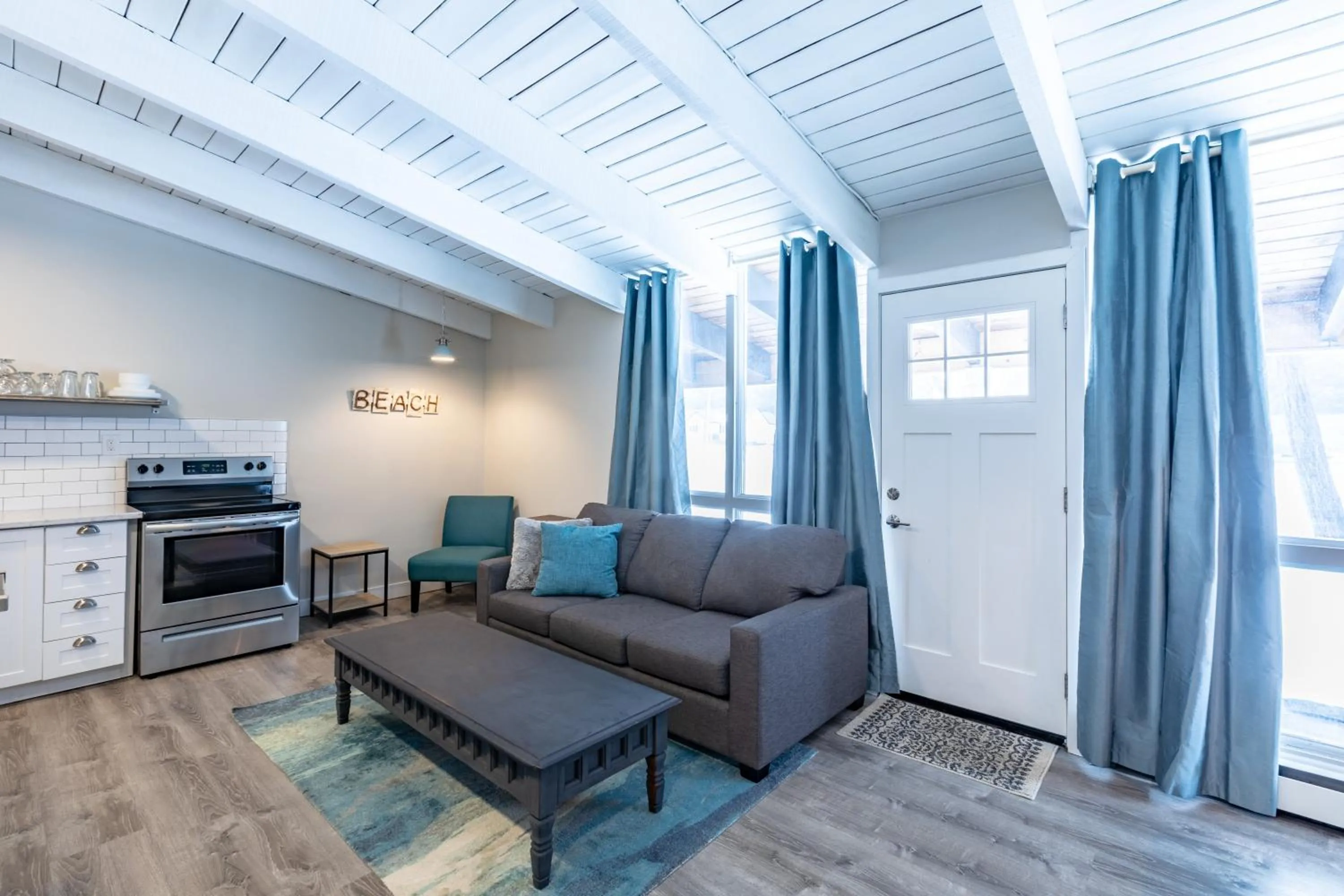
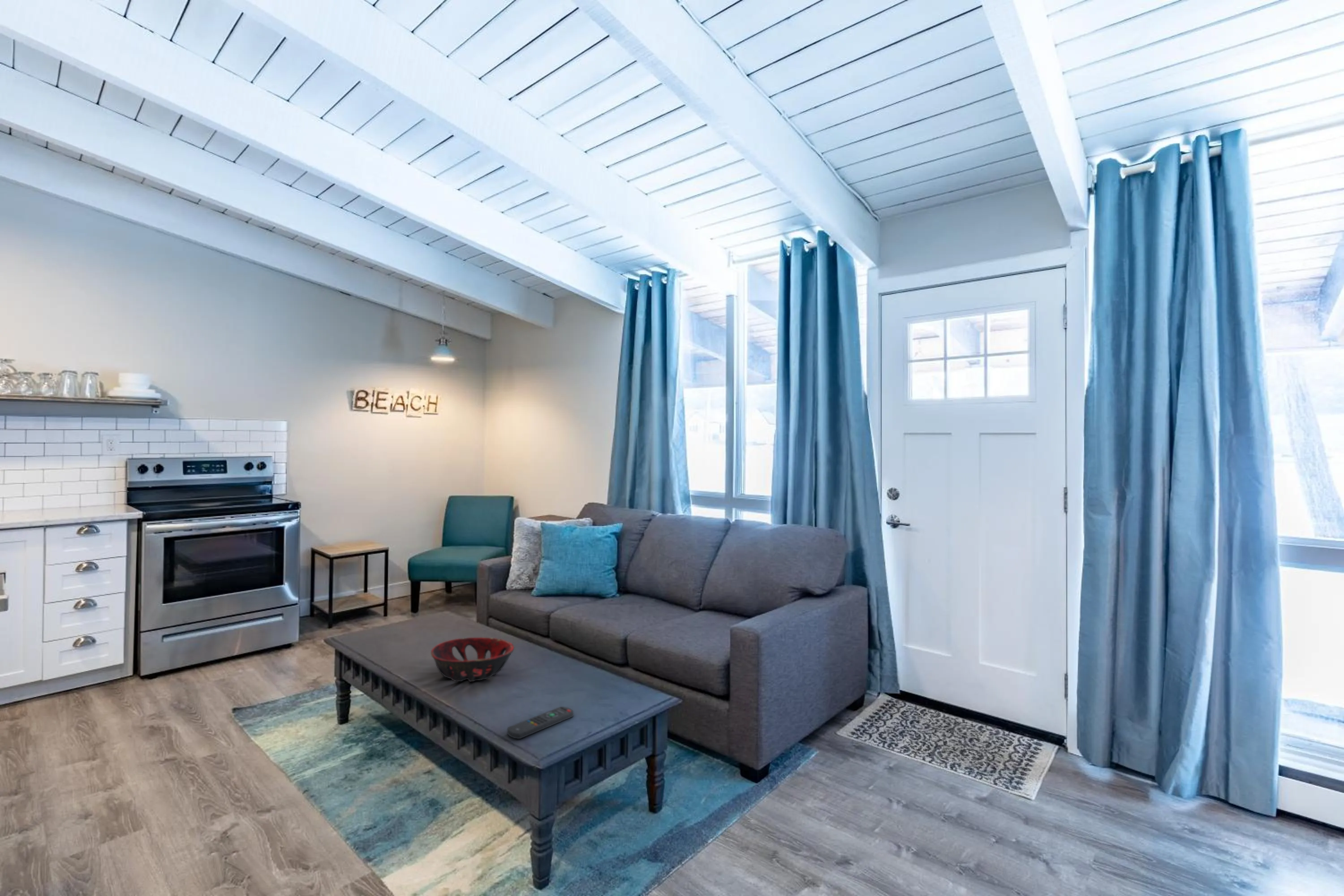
+ remote control [507,706,574,739]
+ decorative bowl [430,637,515,682]
